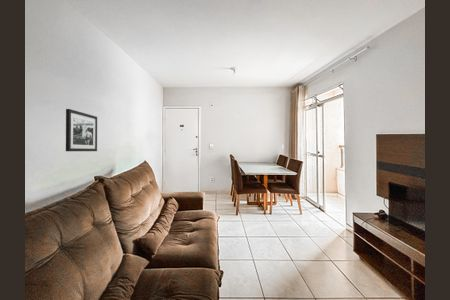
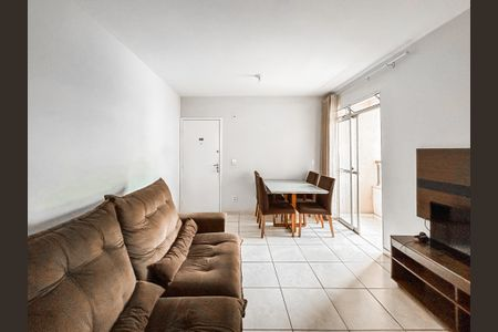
- picture frame [65,108,98,152]
